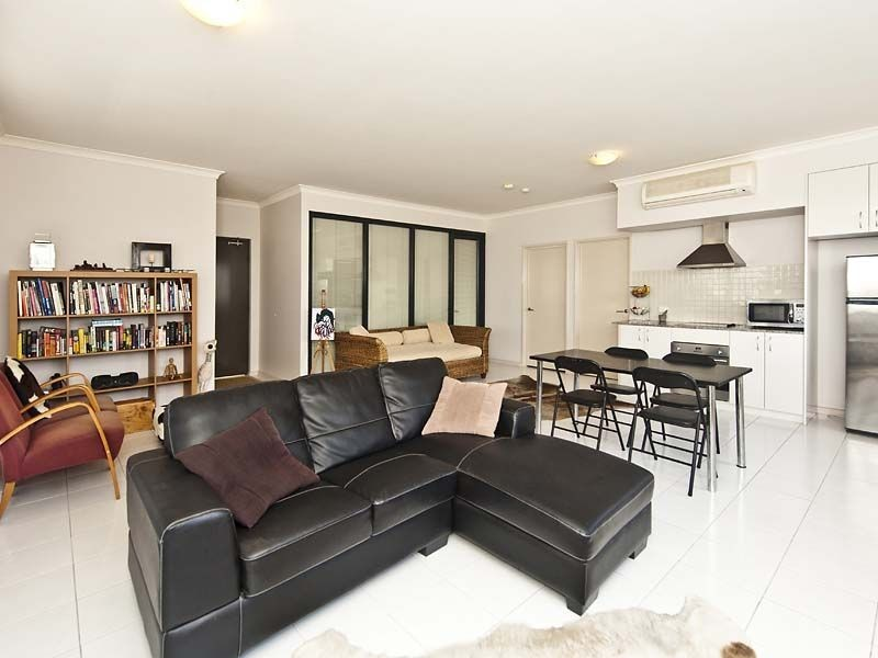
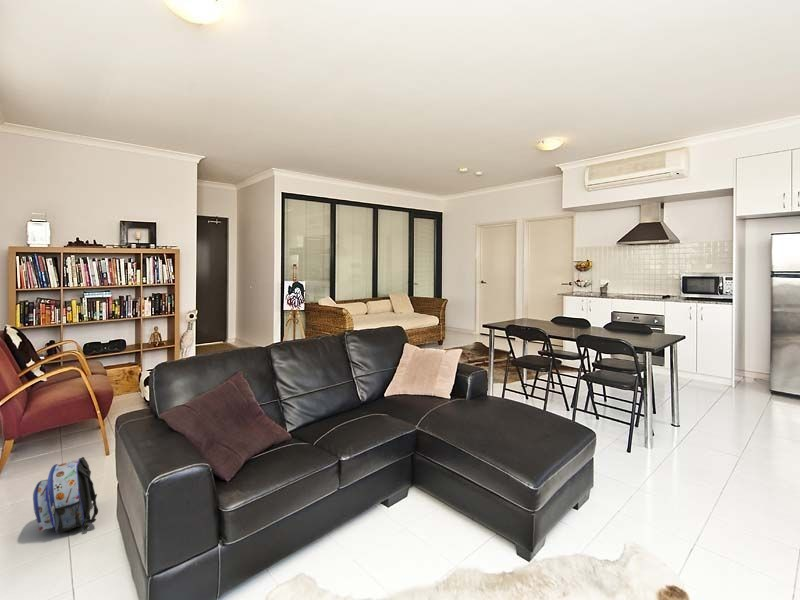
+ backpack [32,456,99,535]
